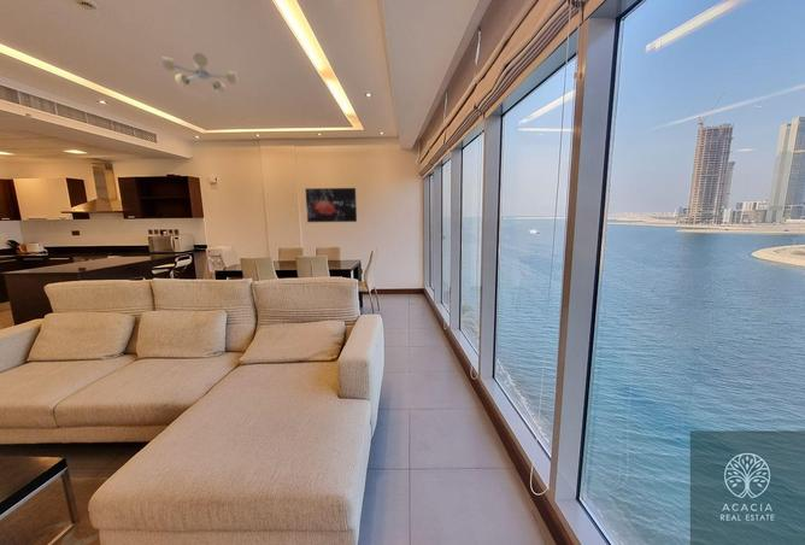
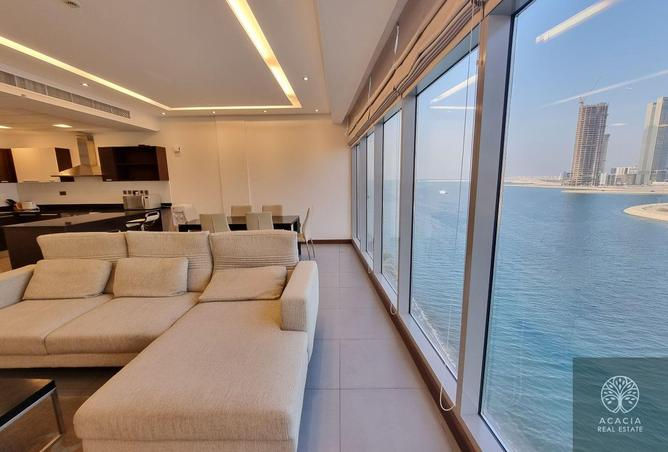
- ceiling light [161,52,240,95]
- wall art [305,187,358,223]
